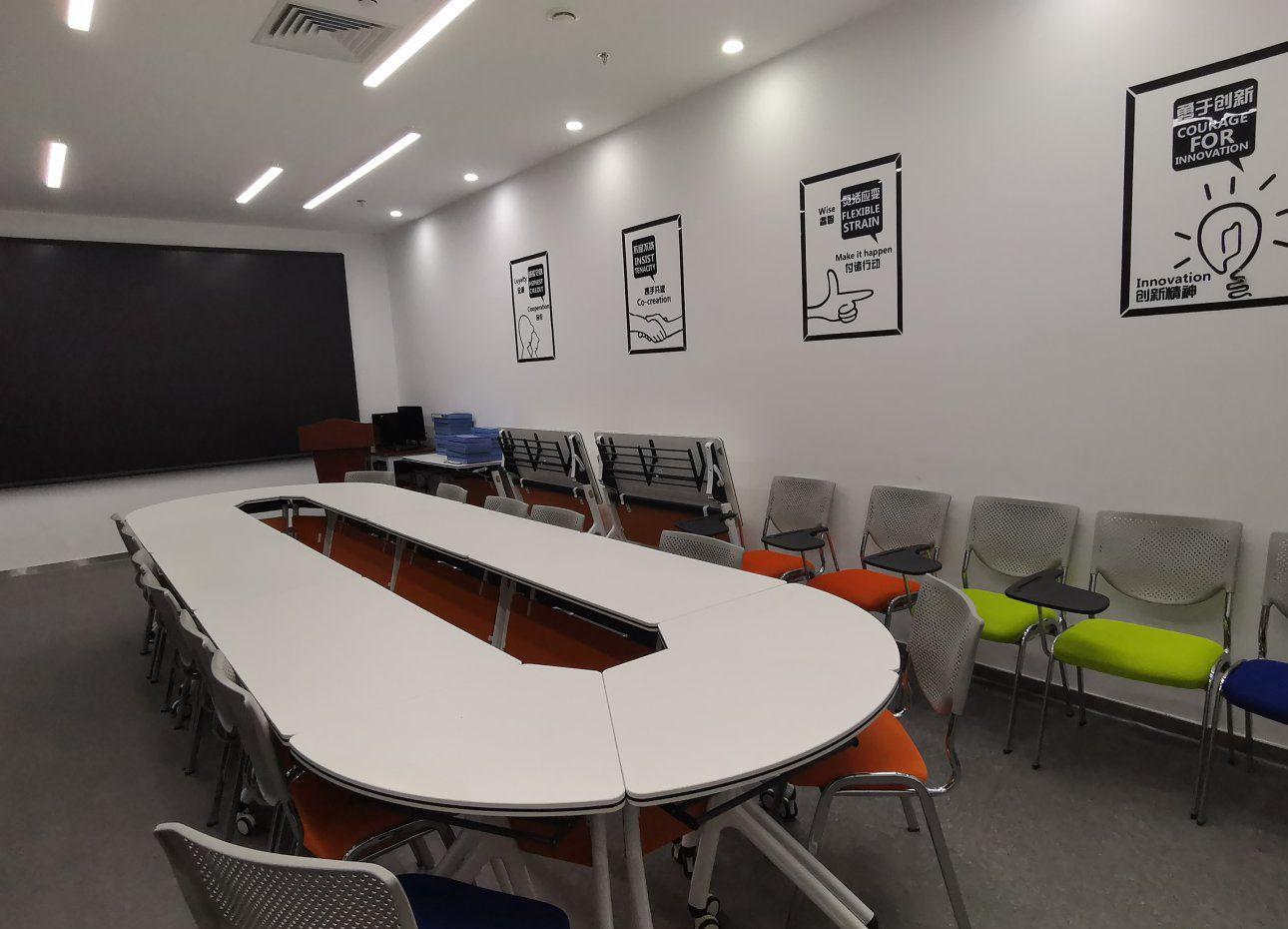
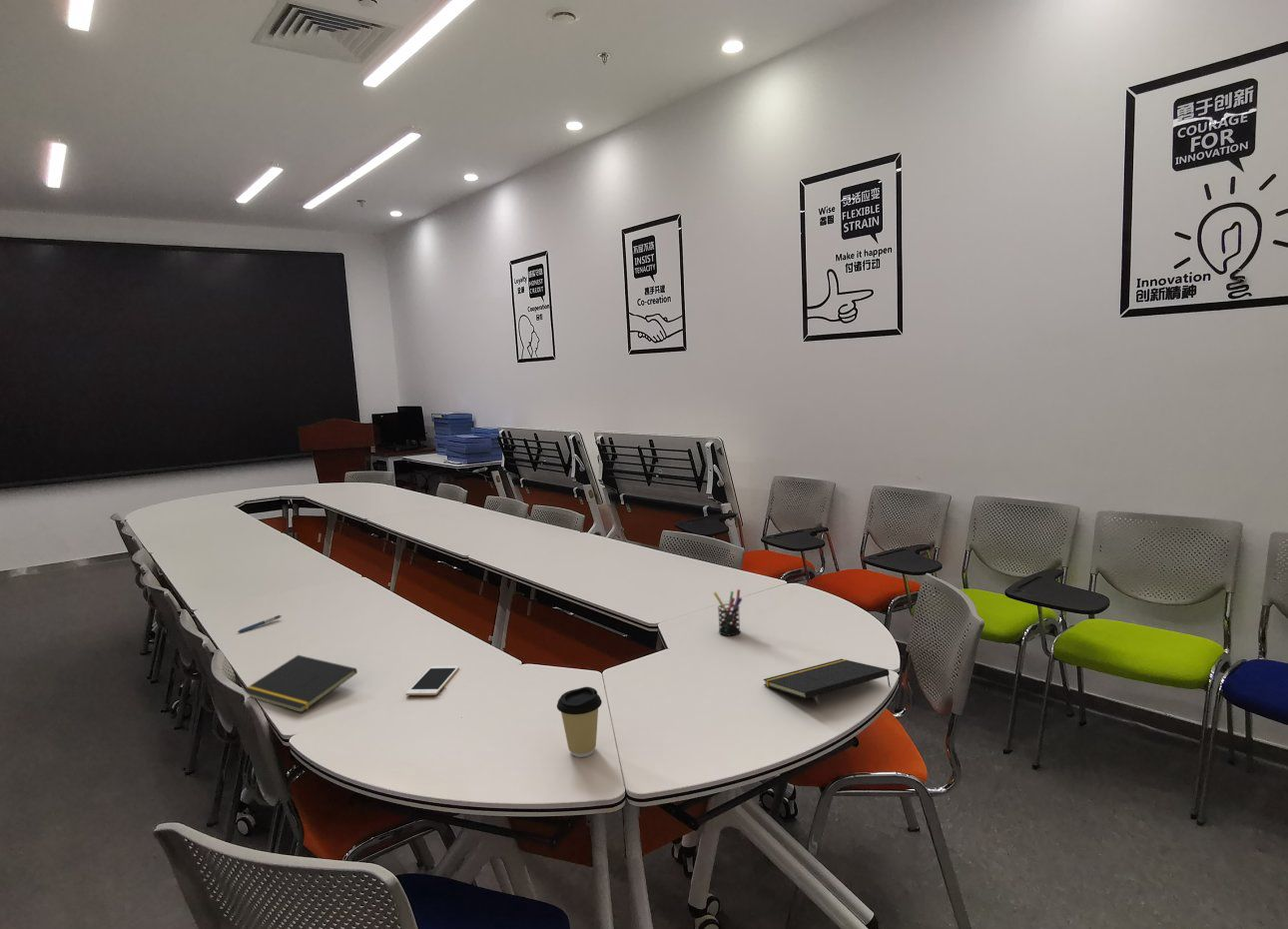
+ notepad [762,658,892,699]
+ cell phone [405,665,460,696]
+ coffee cup [556,686,603,758]
+ pen [237,614,283,633]
+ pen holder [713,588,743,636]
+ notepad [243,654,358,713]
